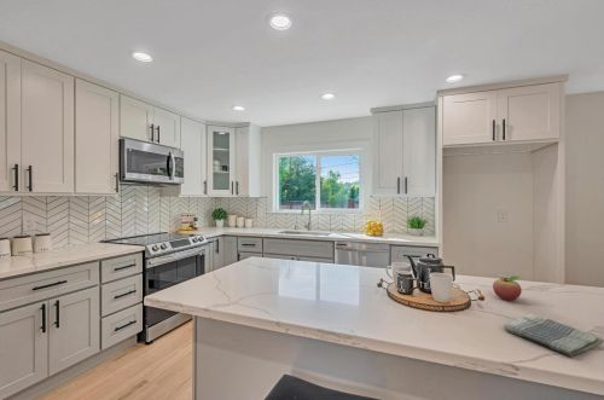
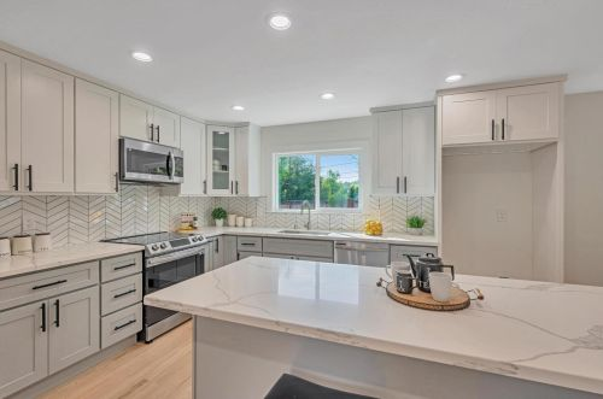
- dish towel [503,313,604,356]
- fruit [492,274,523,302]
